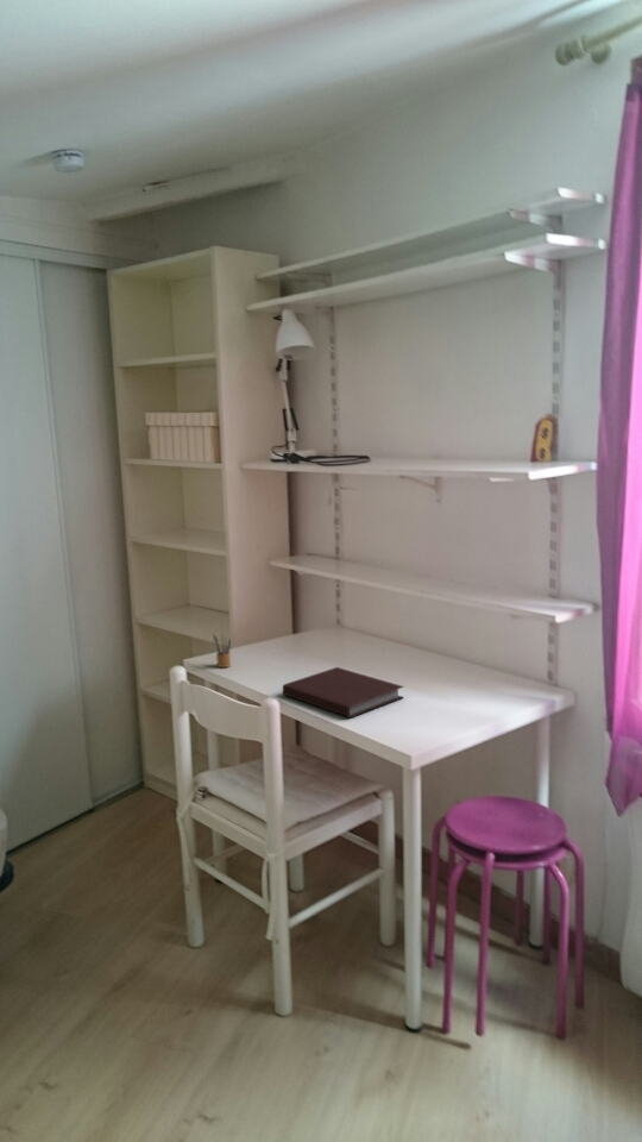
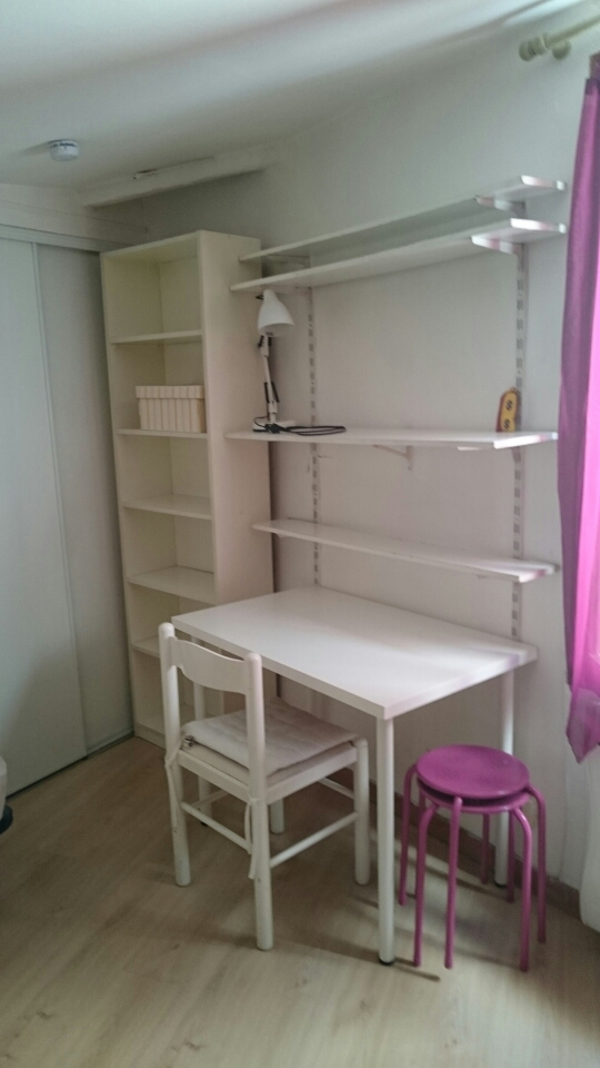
- pencil box [212,632,233,669]
- notebook [282,666,405,719]
